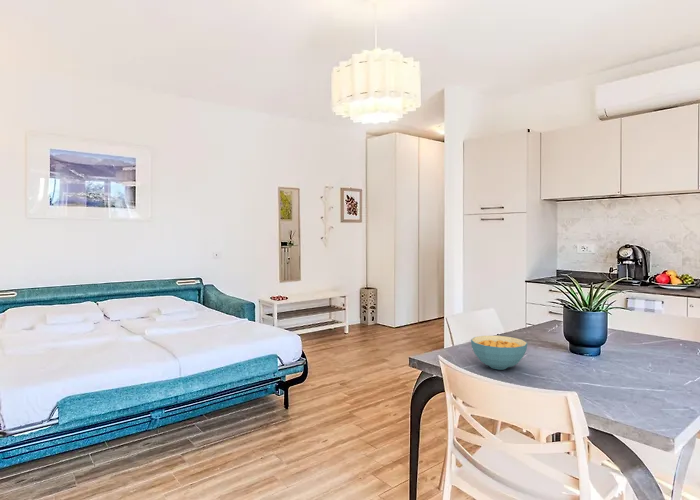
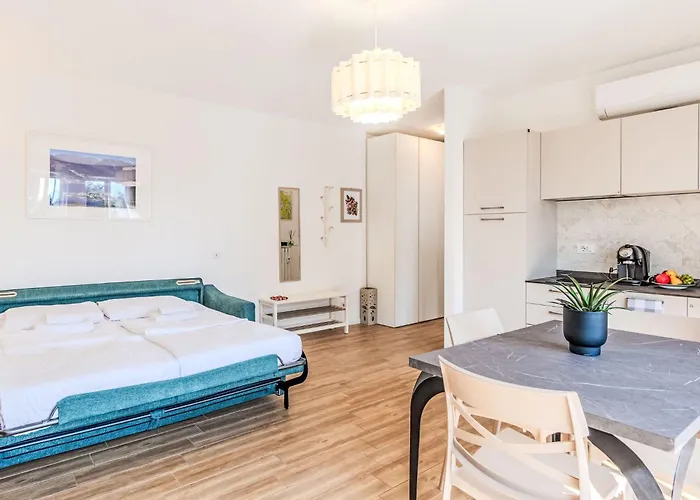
- cereal bowl [470,335,528,371]
